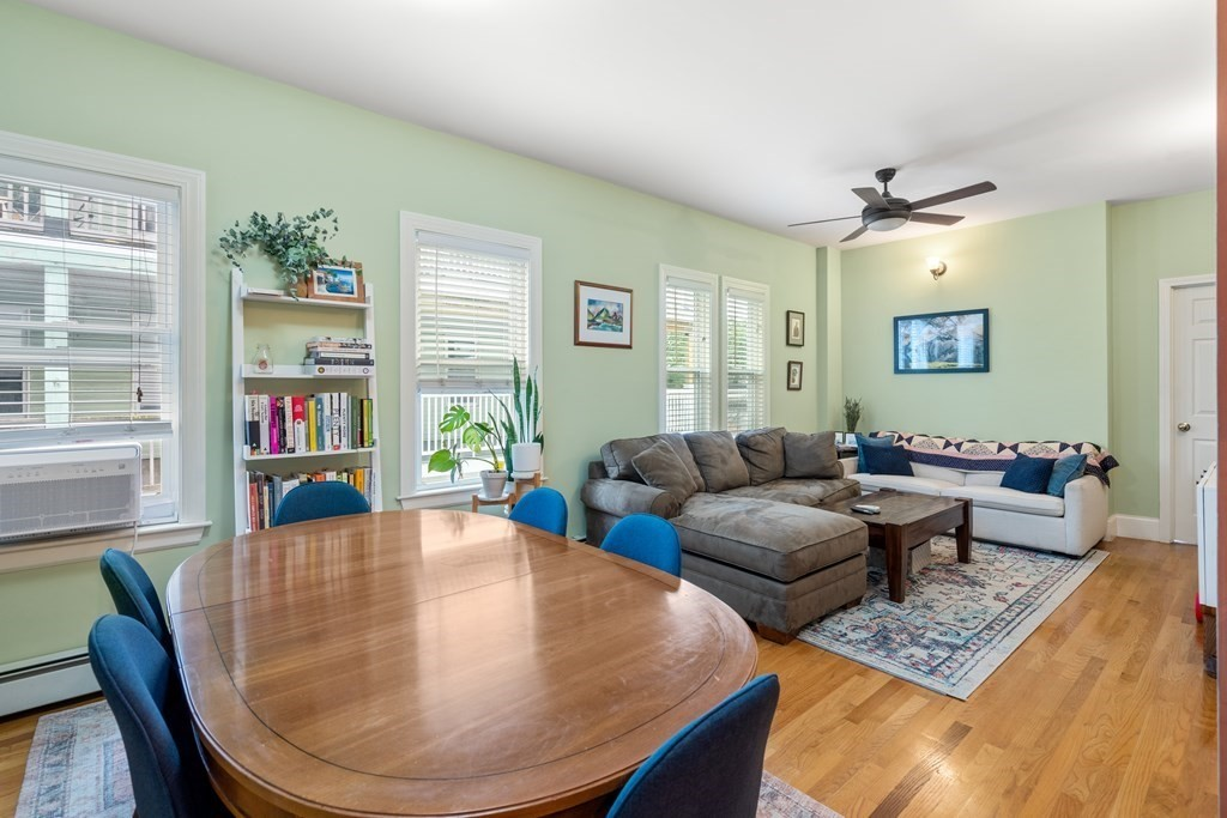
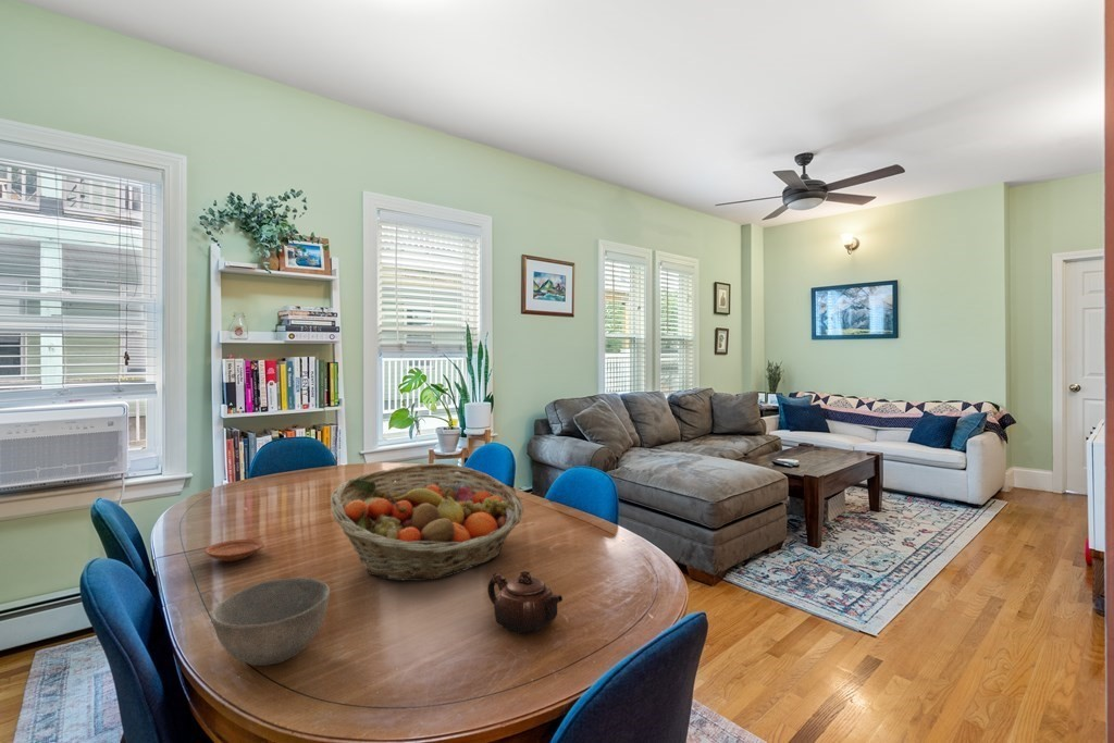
+ teapot [486,570,564,635]
+ bowl [211,577,331,667]
+ fruit basket [330,462,524,582]
+ plate [203,538,265,562]
